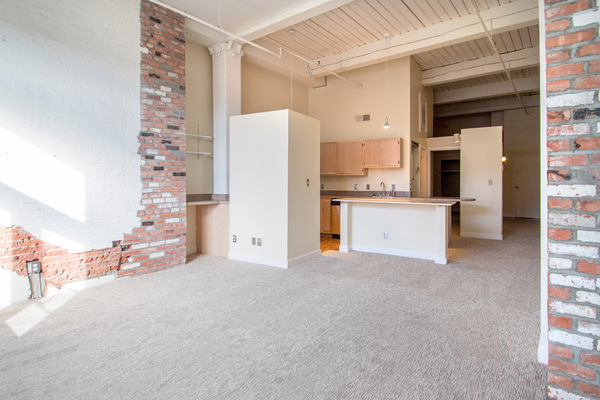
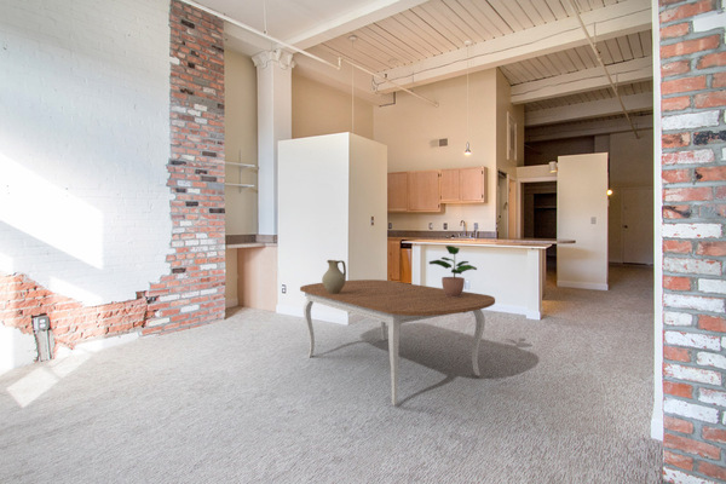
+ ceramic jug [321,259,347,294]
+ dining table [299,278,496,407]
+ potted plant [428,244,478,298]
